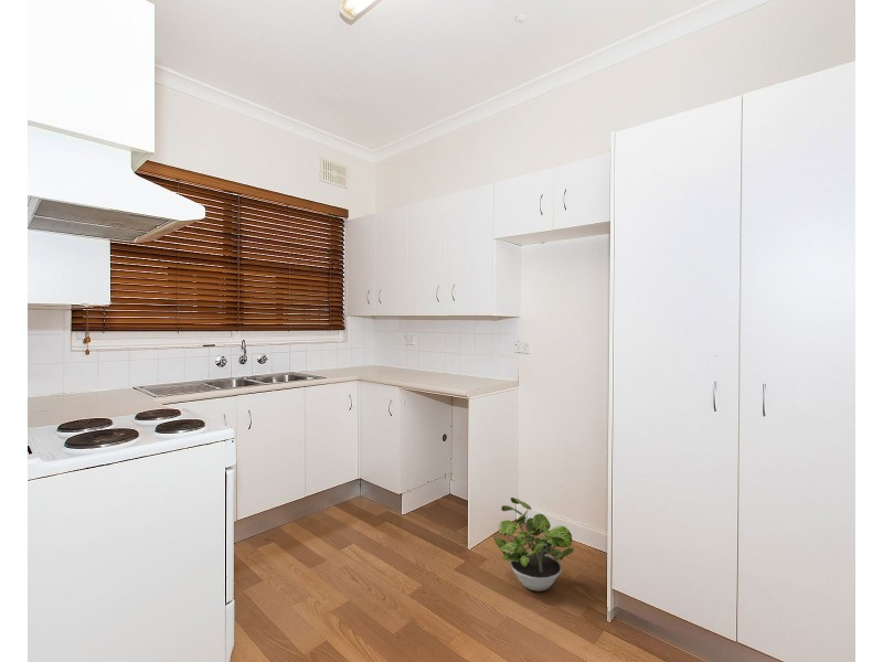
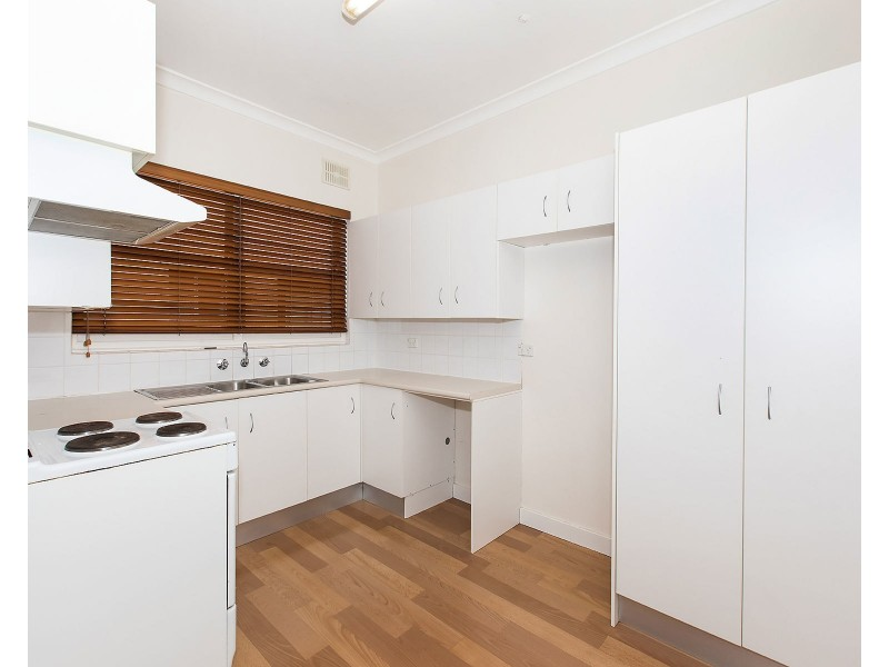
- potted plant [493,496,575,591]
